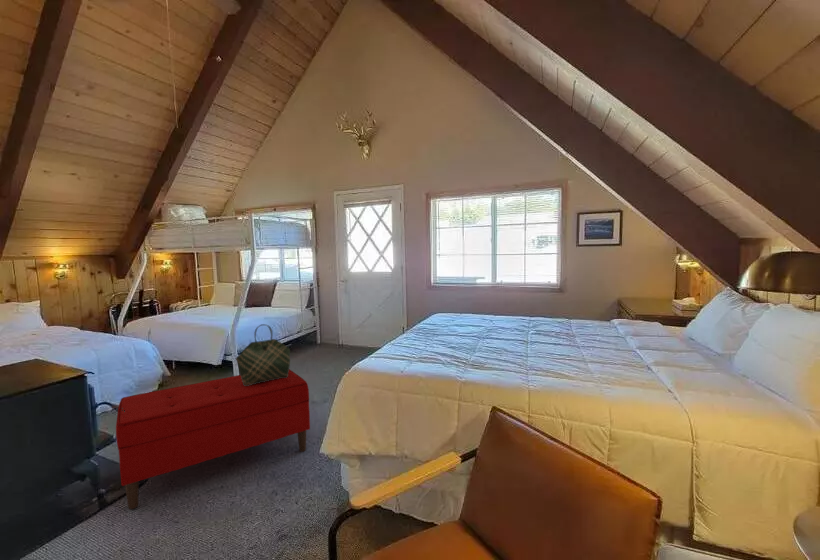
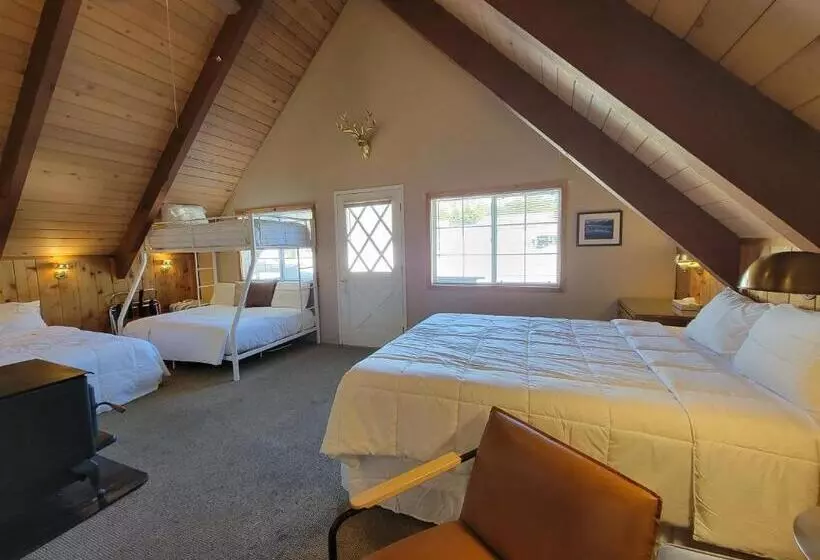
- bench [115,368,311,510]
- tote bag [235,323,291,386]
